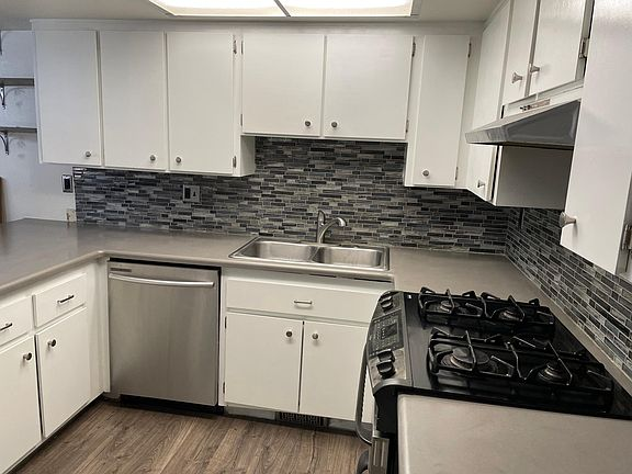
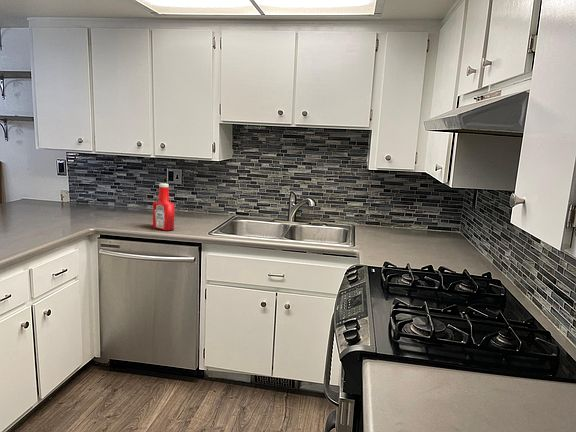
+ soap bottle [152,182,175,231]
